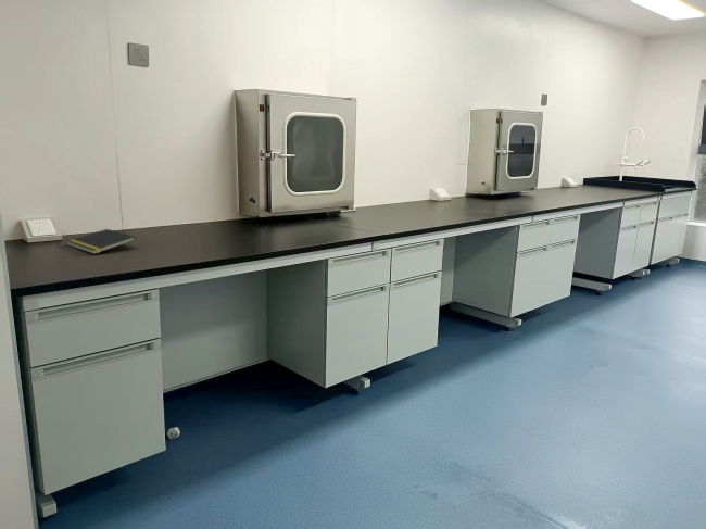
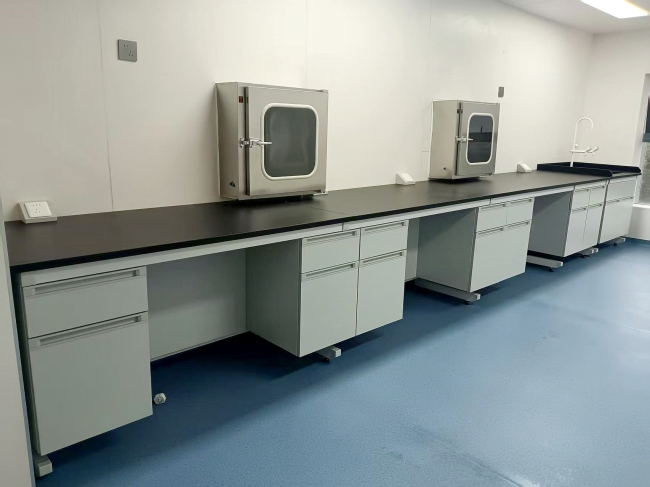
- notepad [65,228,137,255]
